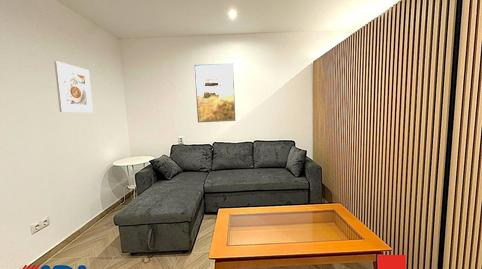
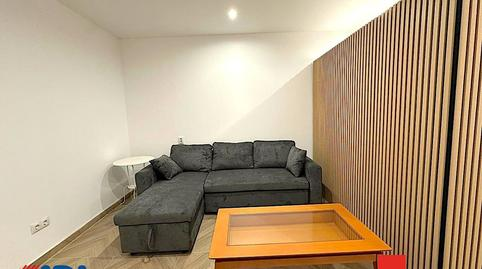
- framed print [194,62,236,123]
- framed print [53,60,94,113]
